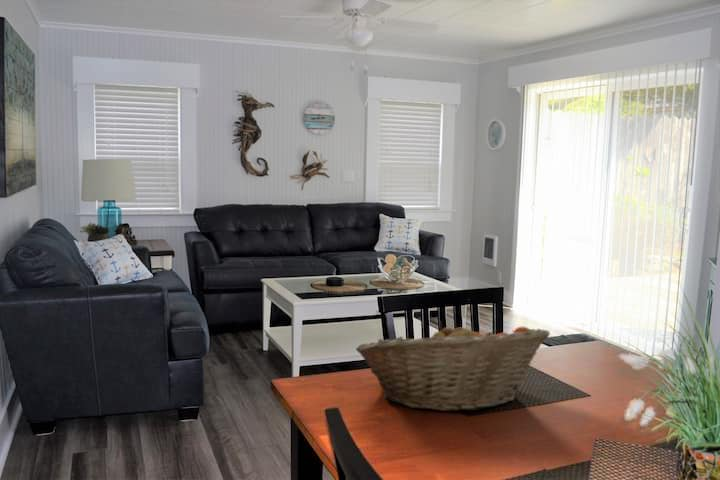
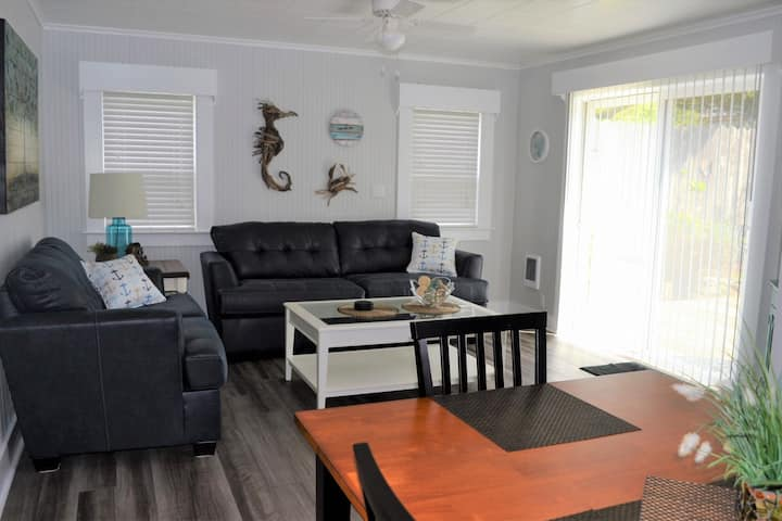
- fruit basket [355,320,551,413]
